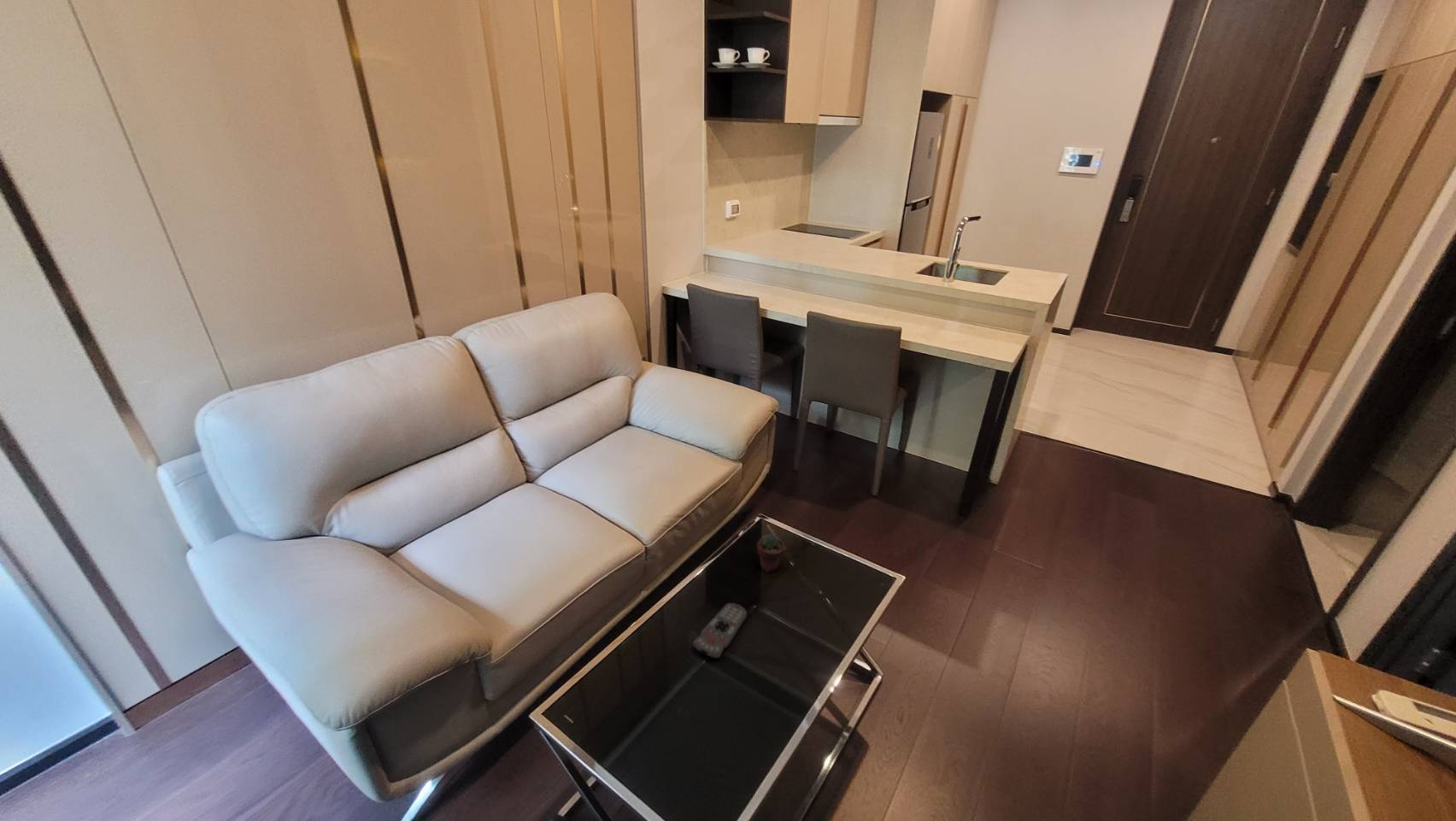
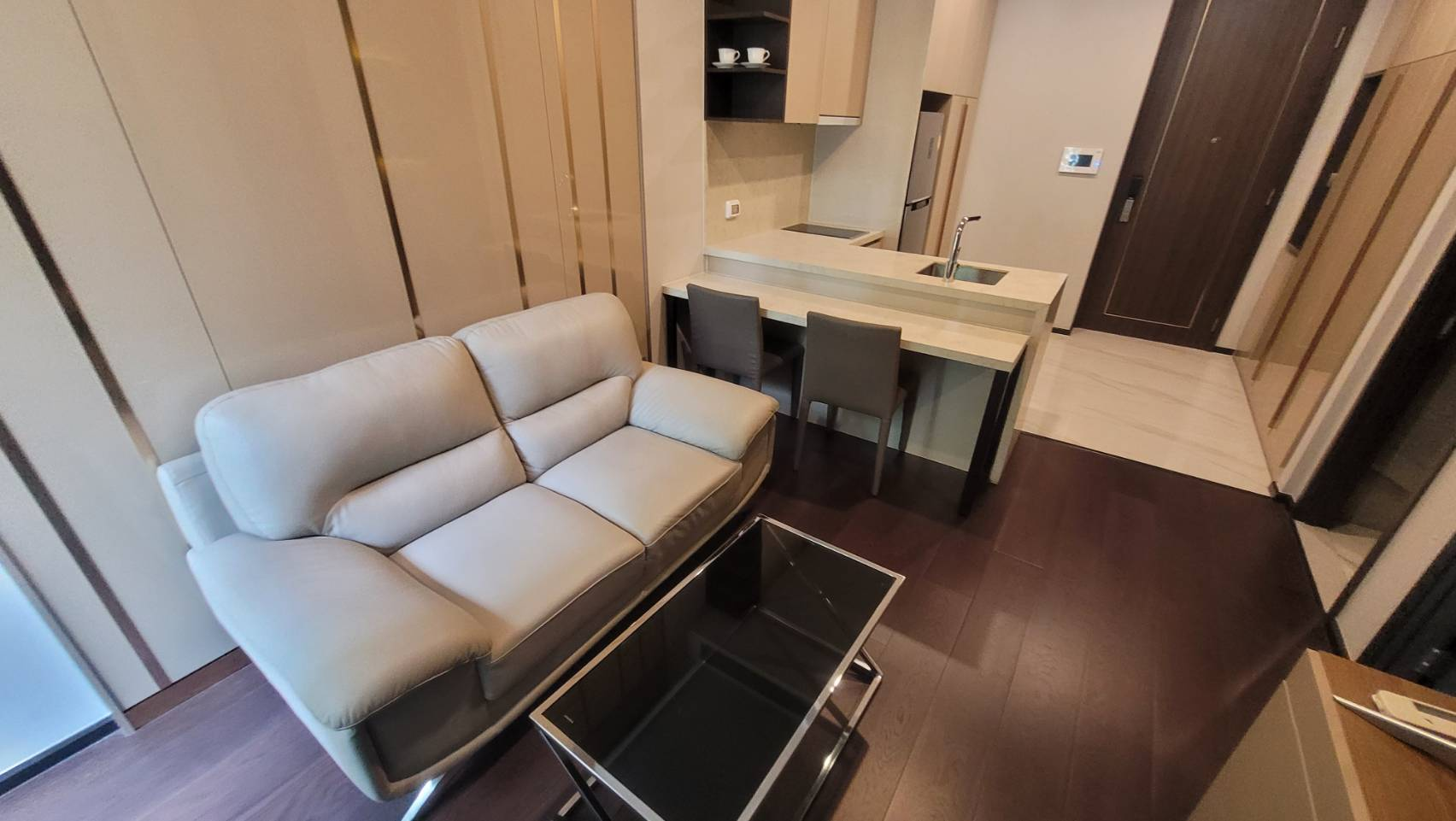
- potted succulent [756,533,785,572]
- remote control [692,602,748,659]
